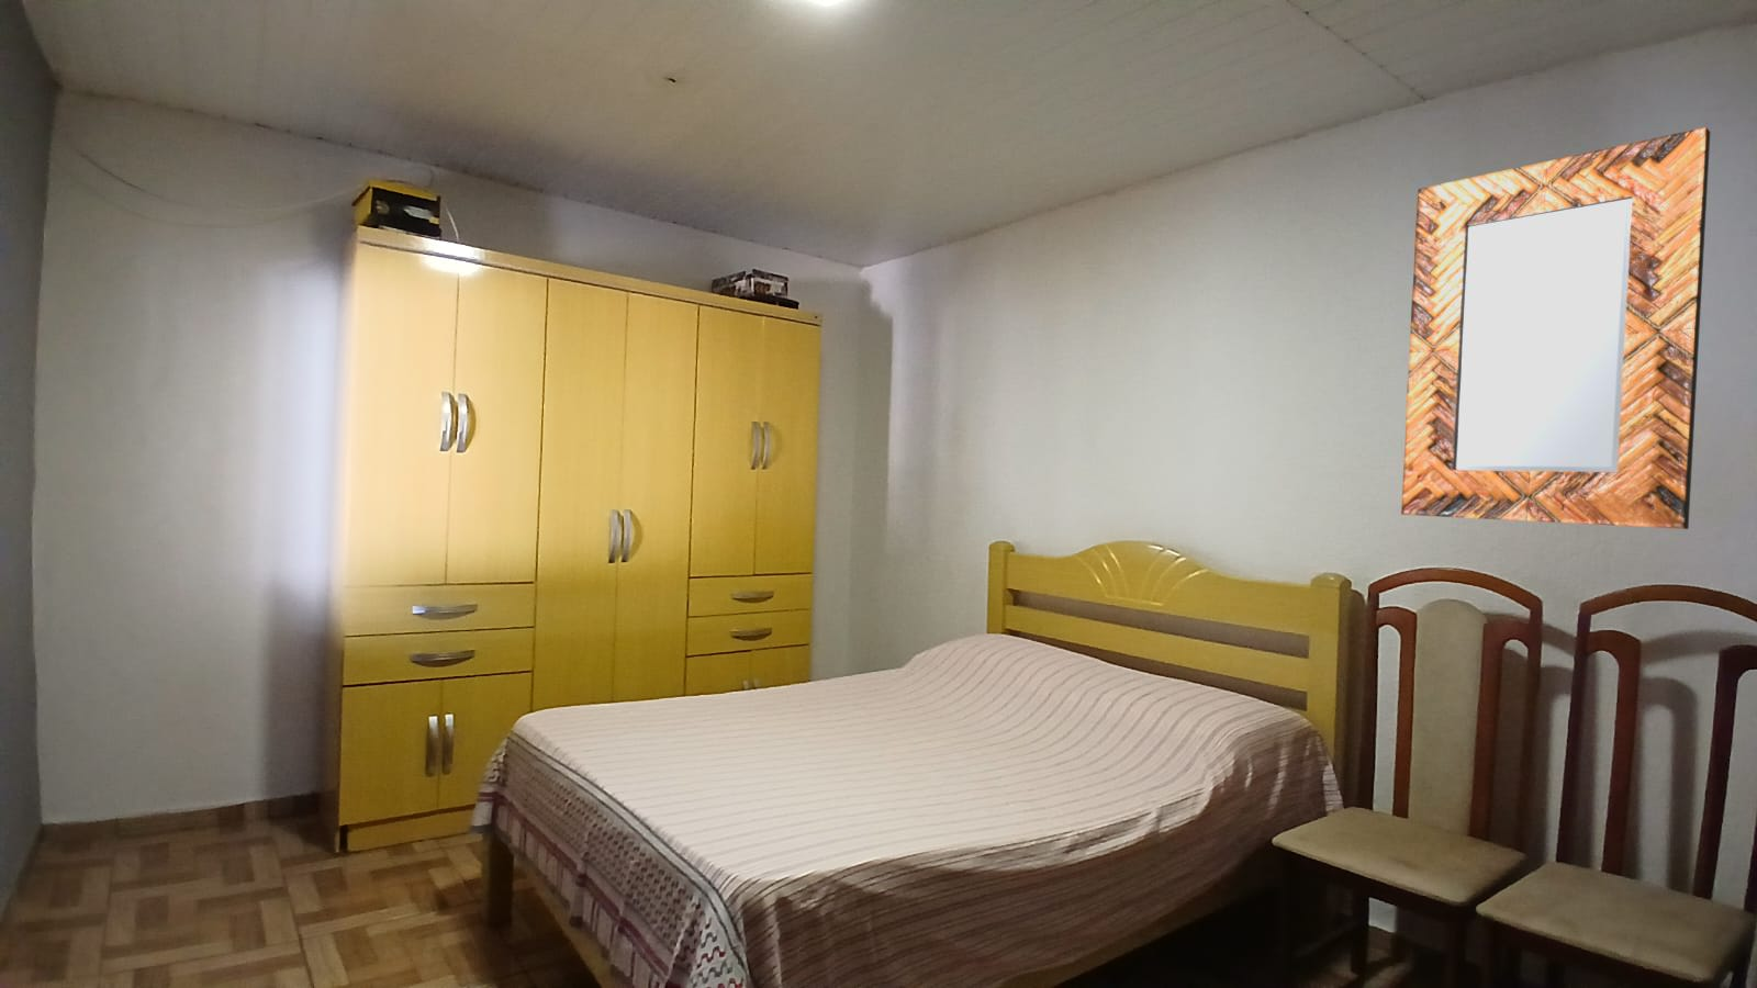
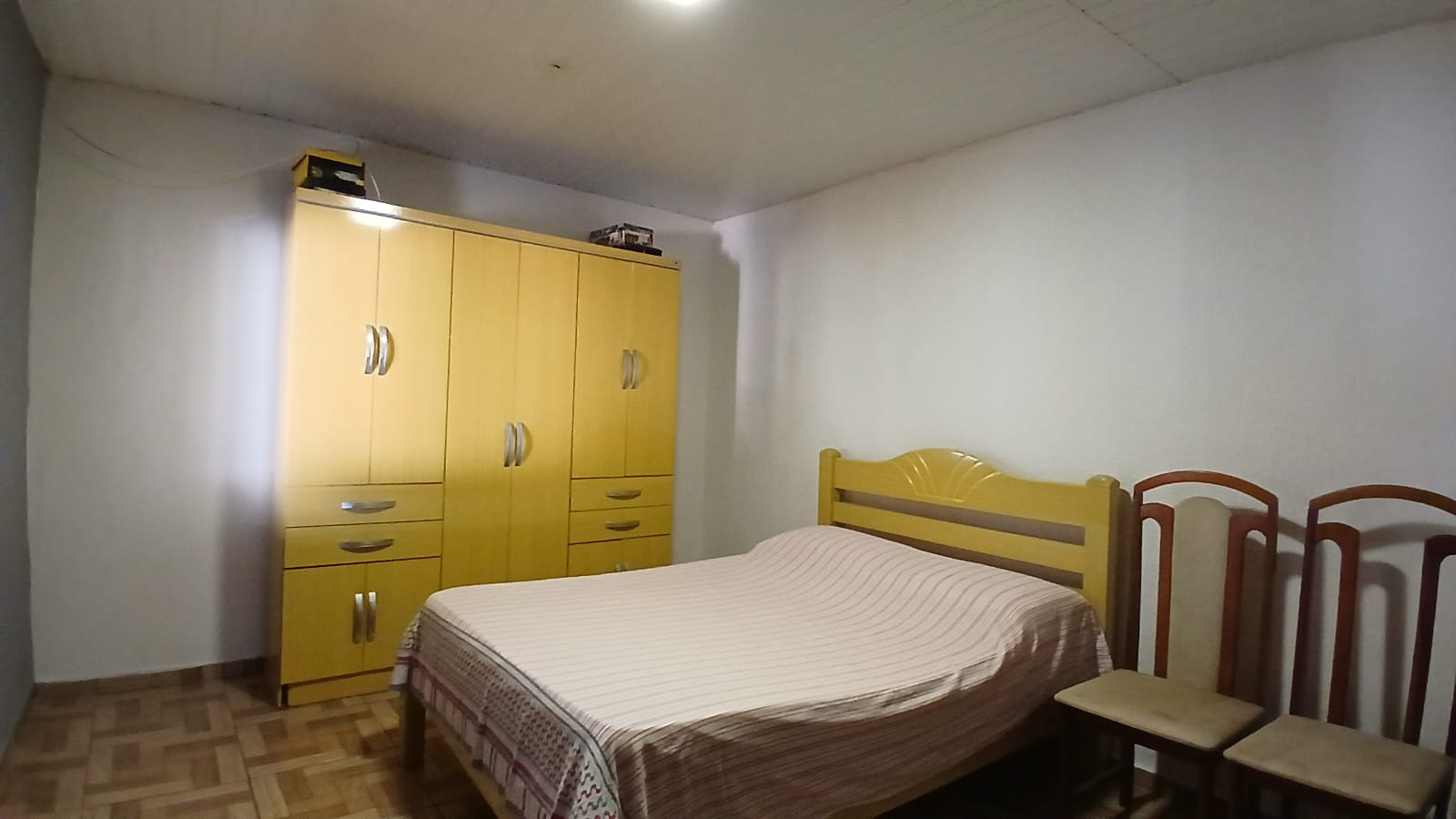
- home mirror [1400,127,1711,531]
